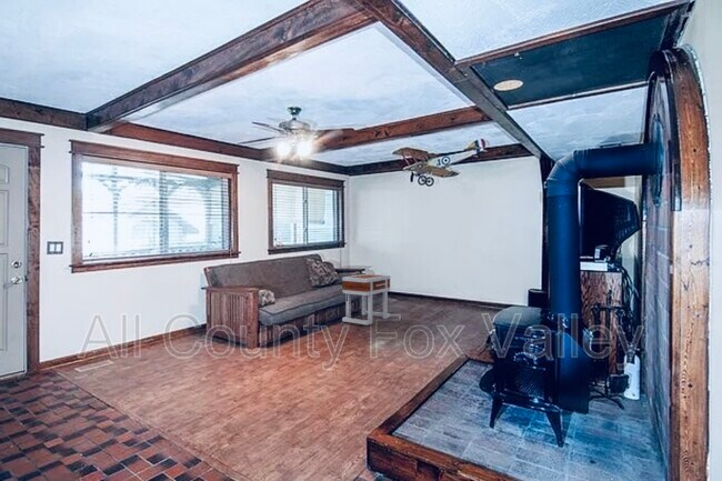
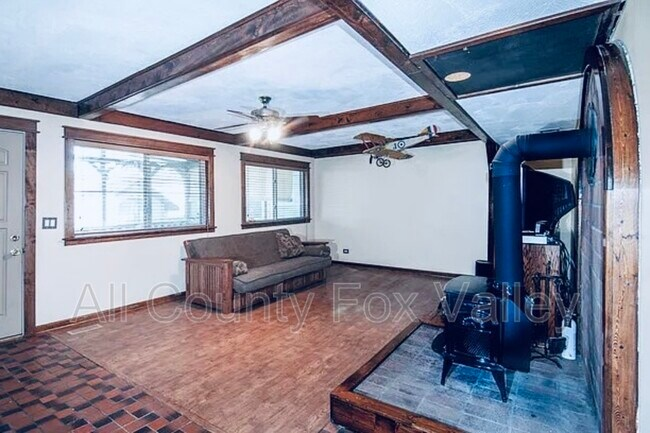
- side table [341,273,391,327]
